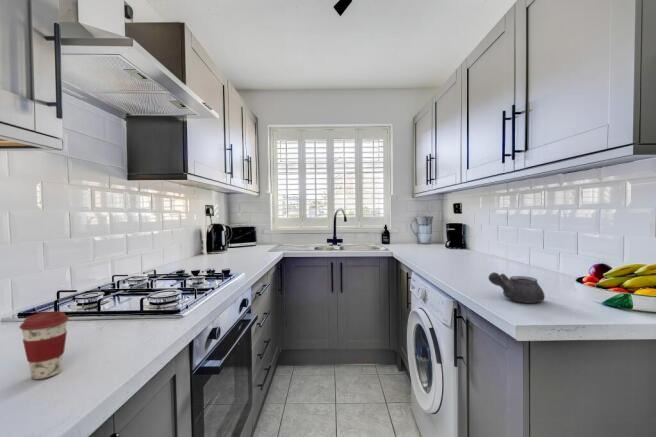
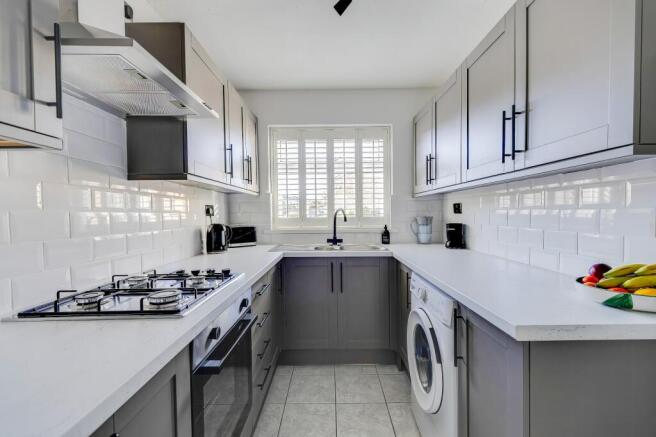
- teapot [488,271,546,304]
- coffee cup [19,310,70,380]
